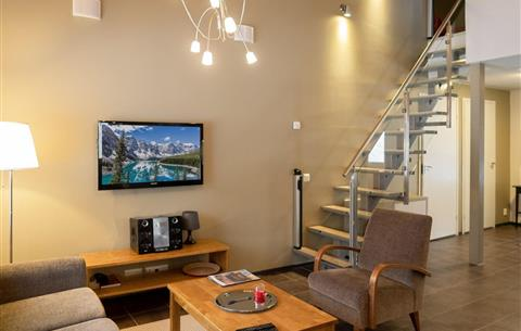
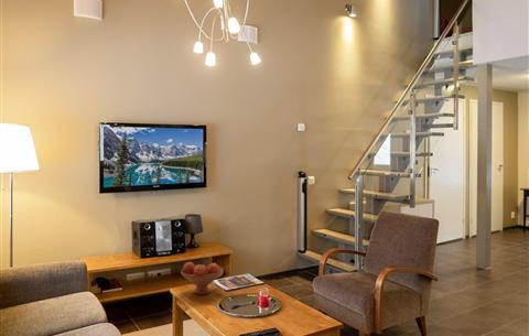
+ fruit bowl [180,261,224,295]
